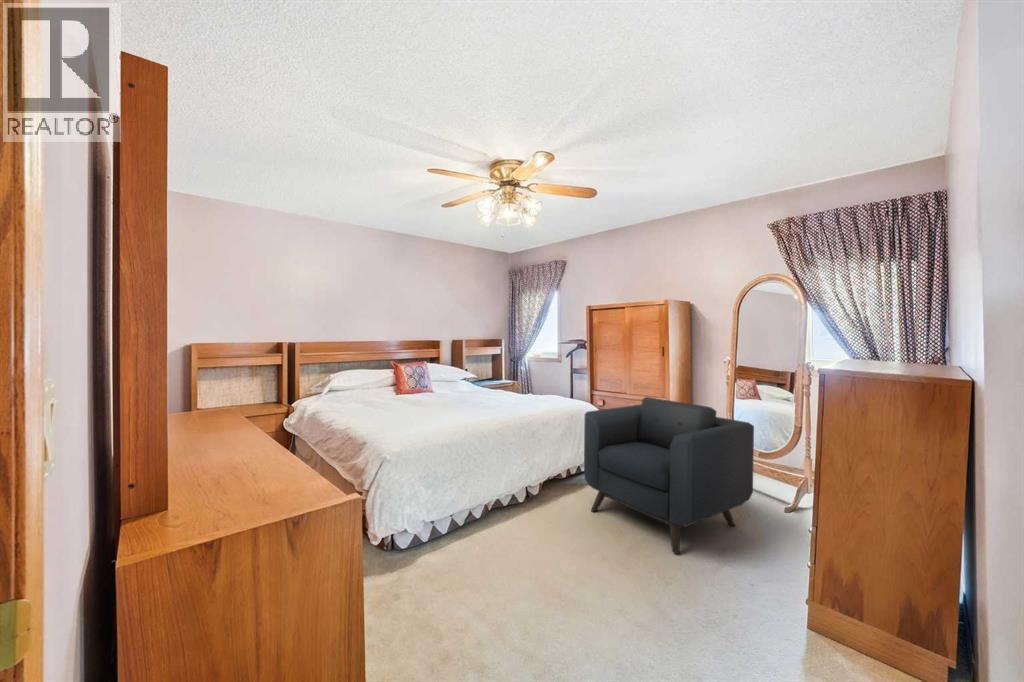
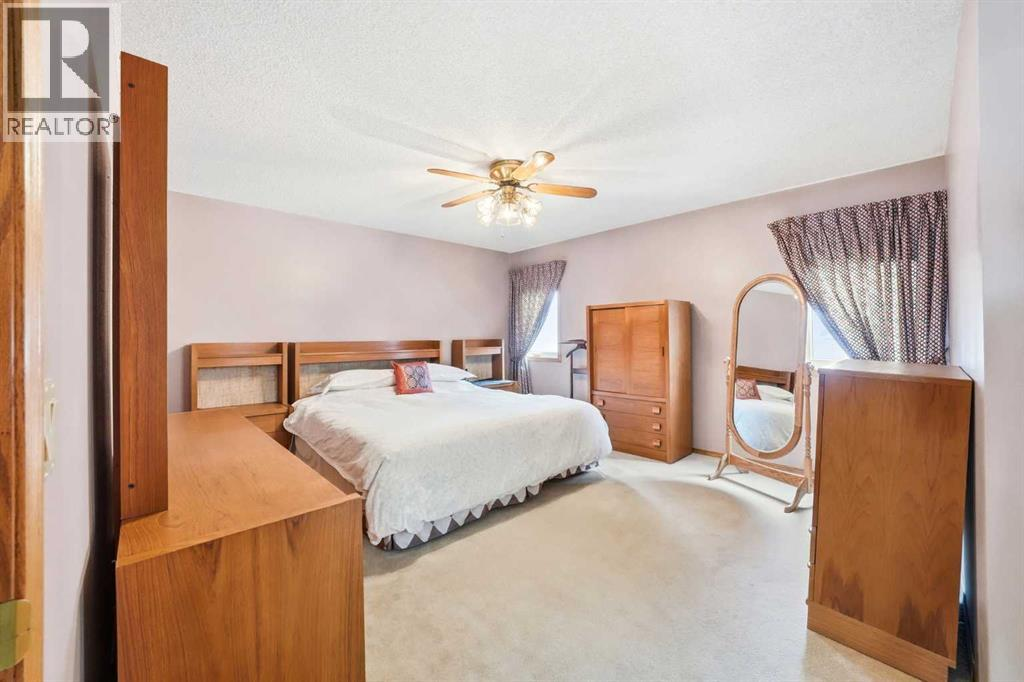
- armchair [583,396,755,554]
